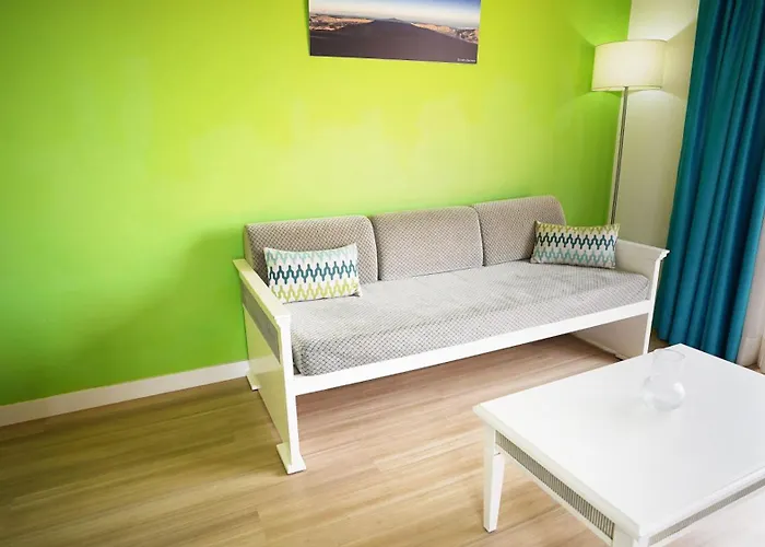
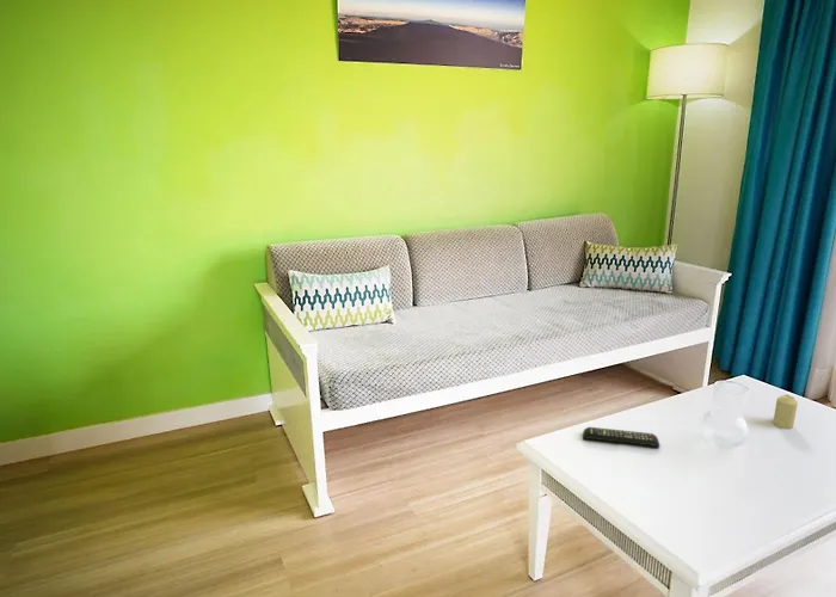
+ candle [772,393,799,430]
+ remote control [582,426,662,448]
